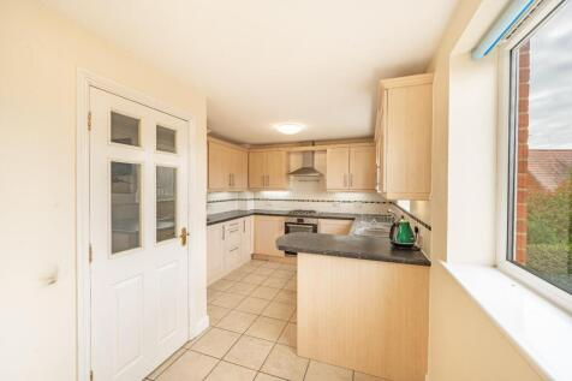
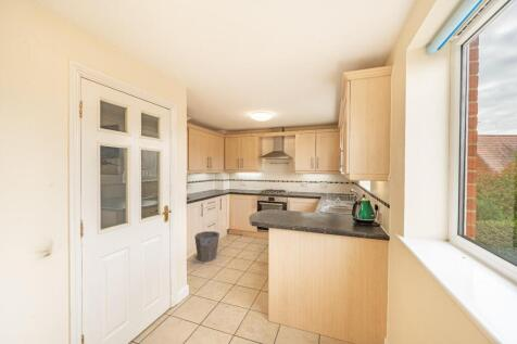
+ waste bin [193,230,220,263]
